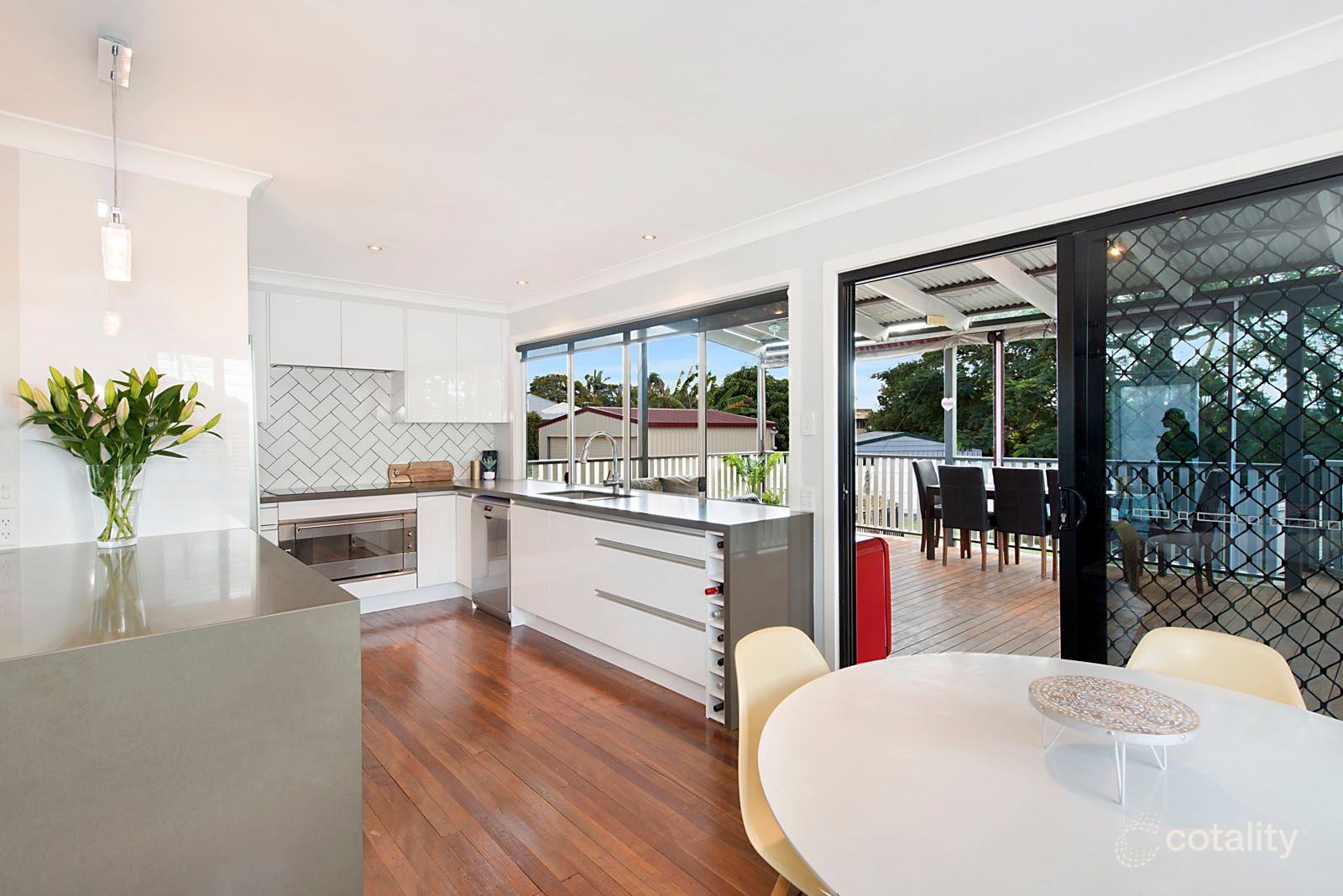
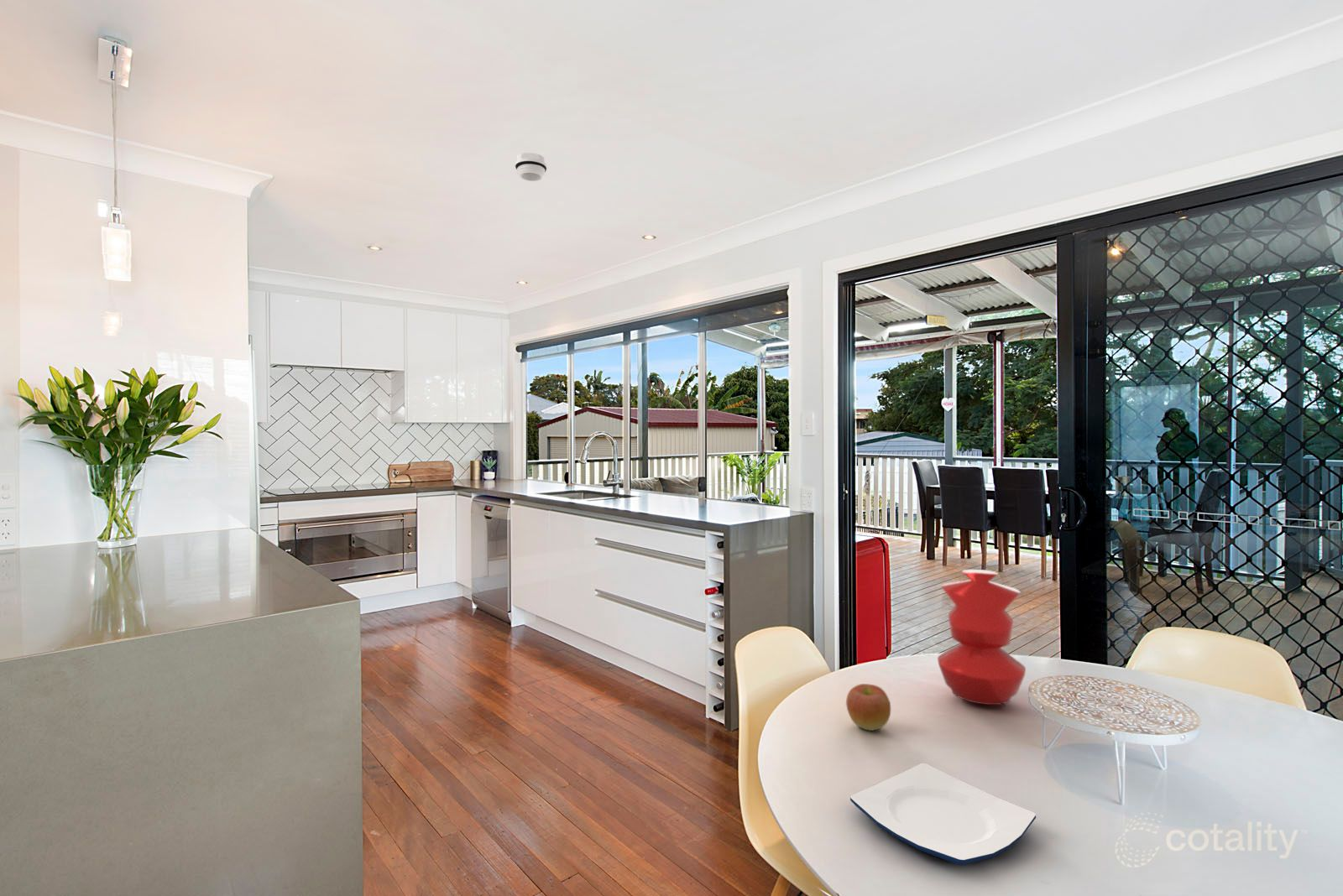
+ vase [937,569,1027,706]
+ smoke detector [515,152,548,182]
+ plate [849,763,1037,866]
+ apple [845,683,891,732]
